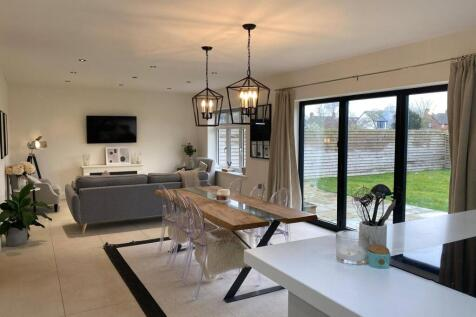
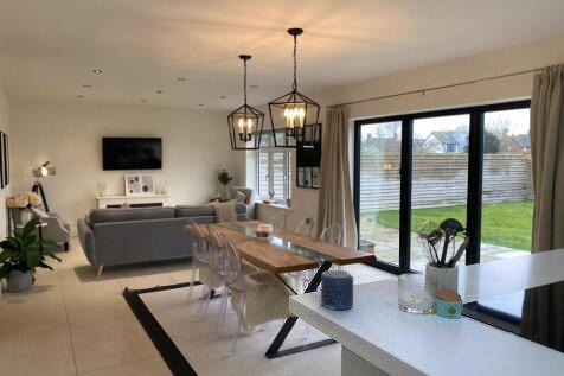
+ candle [320,269,354,311]
